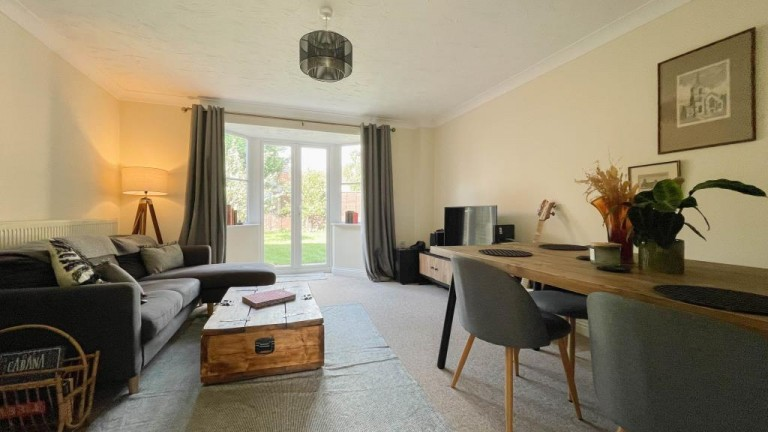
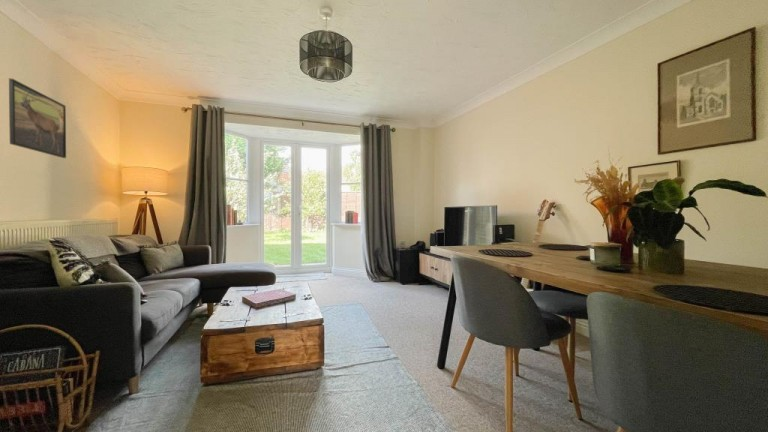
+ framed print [8,77,67,159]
